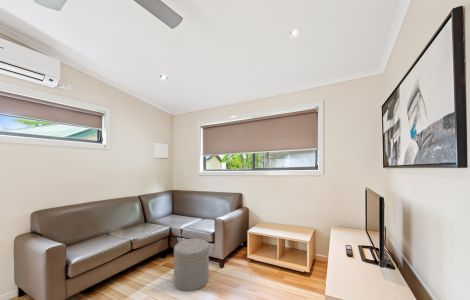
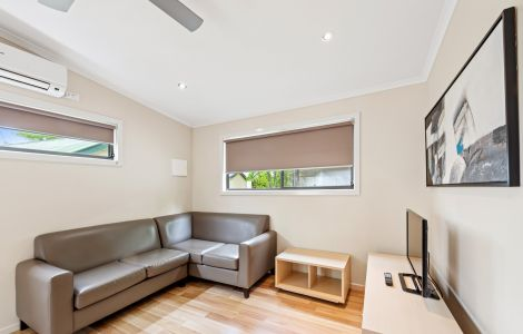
- ottoman [173,238,210,292]
